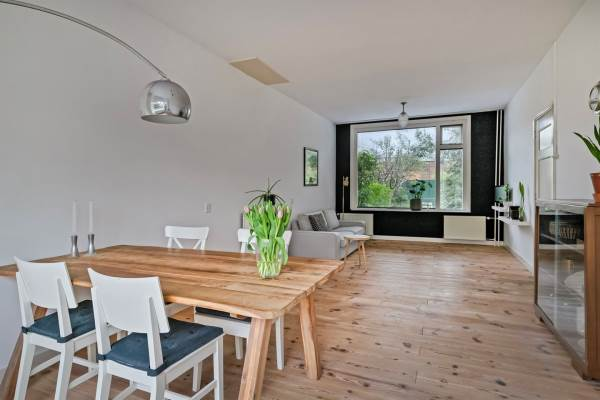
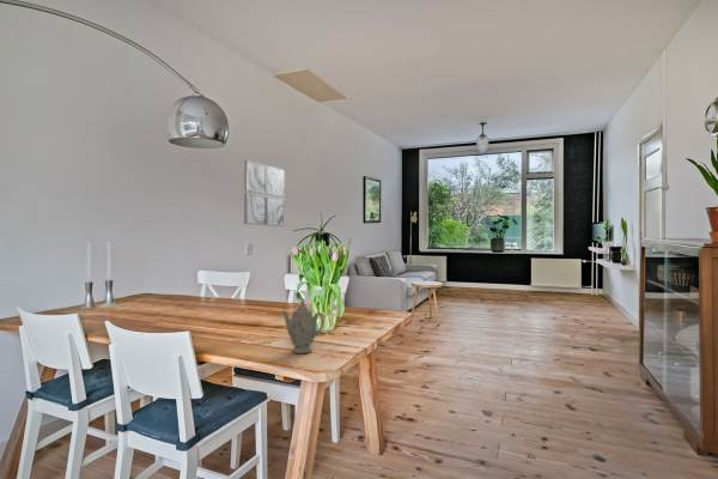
+ wall art [243,158,285,228]
+ chinaware [280,298,325,354]
